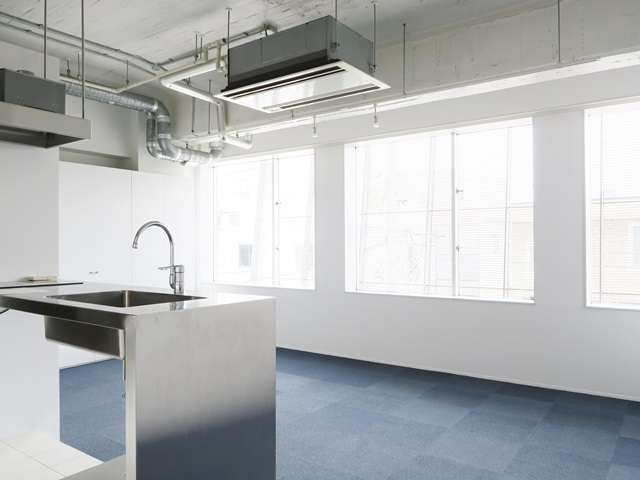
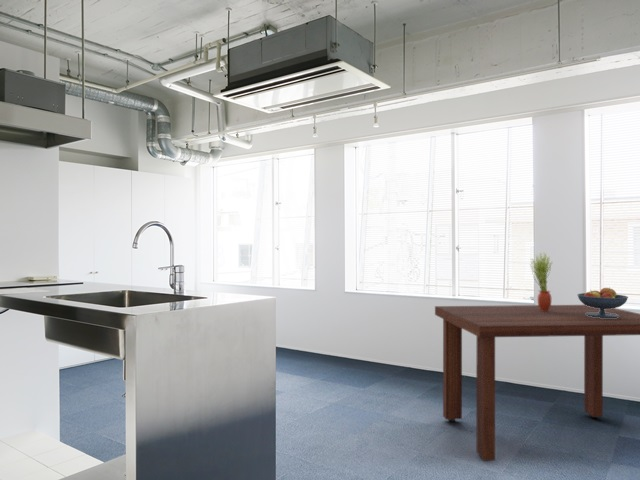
+ fruit bowl [576,286,629,318]
+ potted plant [529,252,553,311]
+ dining table [434,304,640,462]
